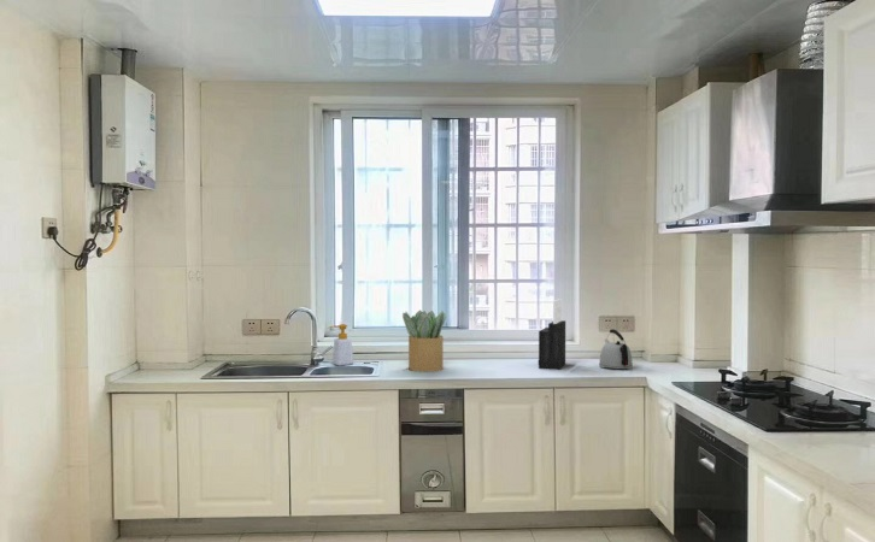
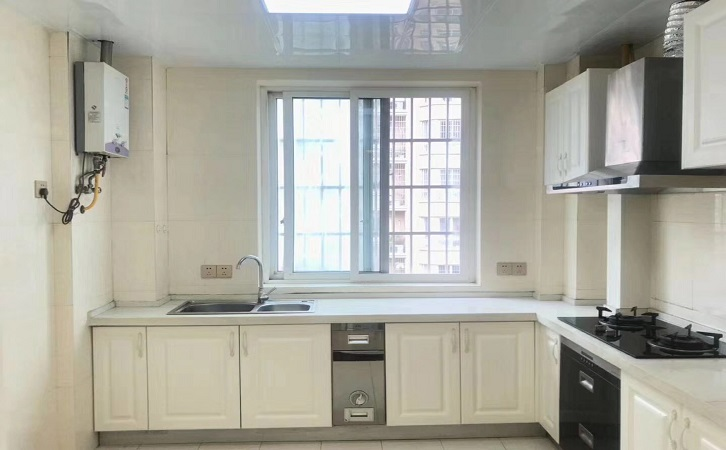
- kettle [598,328,634,371]
- soap bottle [328,323,354,367]
- potted plant [401,308,447,373]
- knife block [538,297,566,371]
